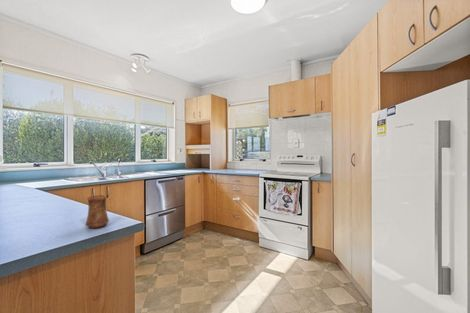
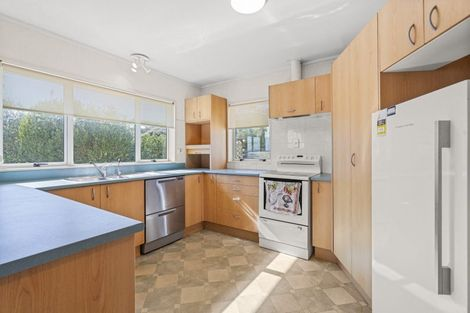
- cup [85,194,110,229]
